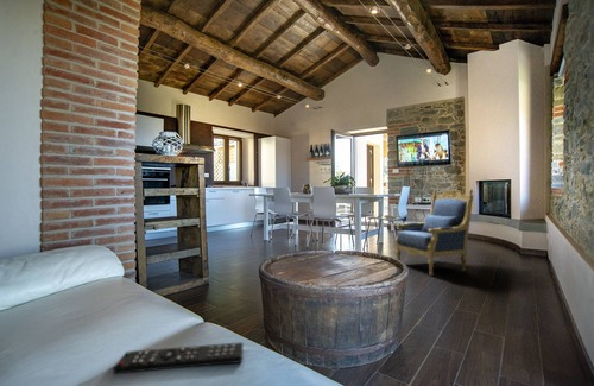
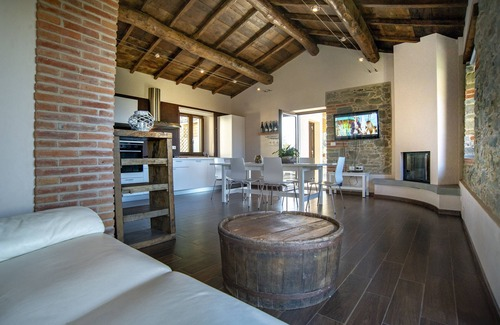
- remote control [113,341,244,375]
- armchair [393,188,474,277]
